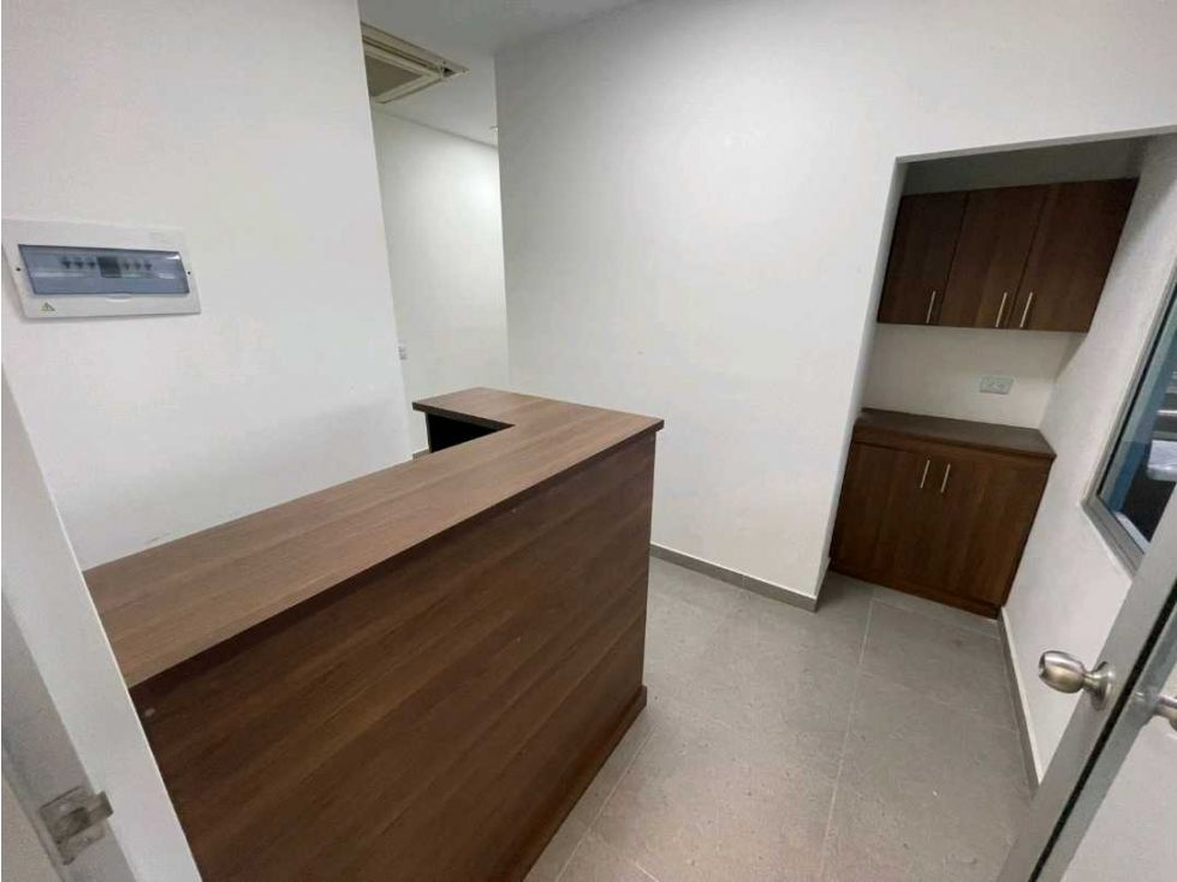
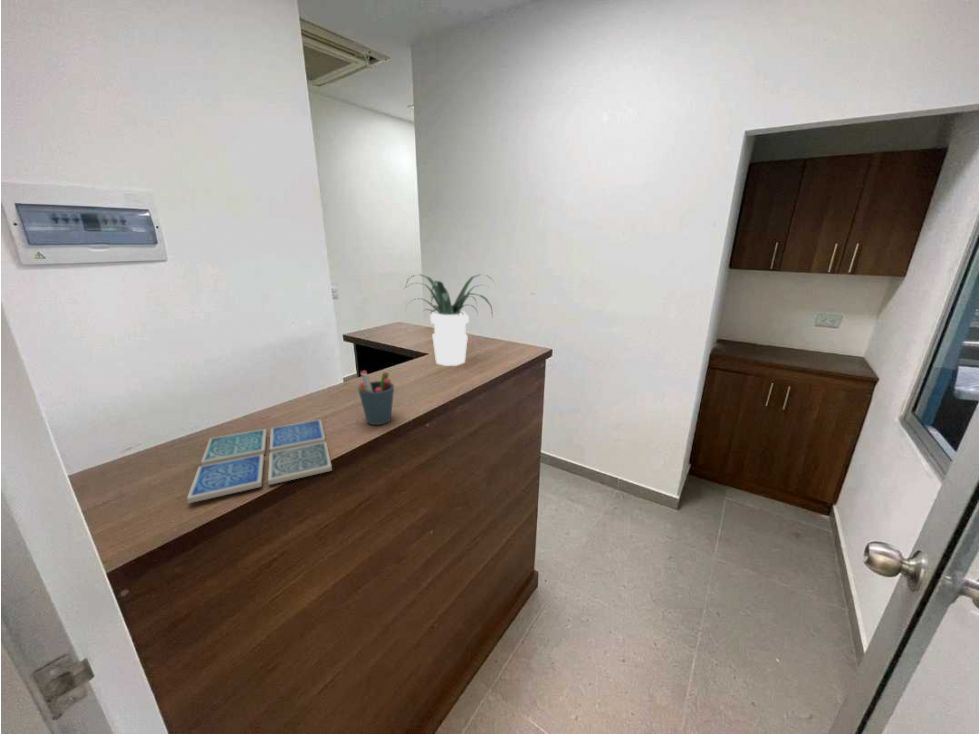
+ potted plant [404,273,498,367]
+ drink coaster [186,419,333,504]
+ pen holder [357,369,395,426]
